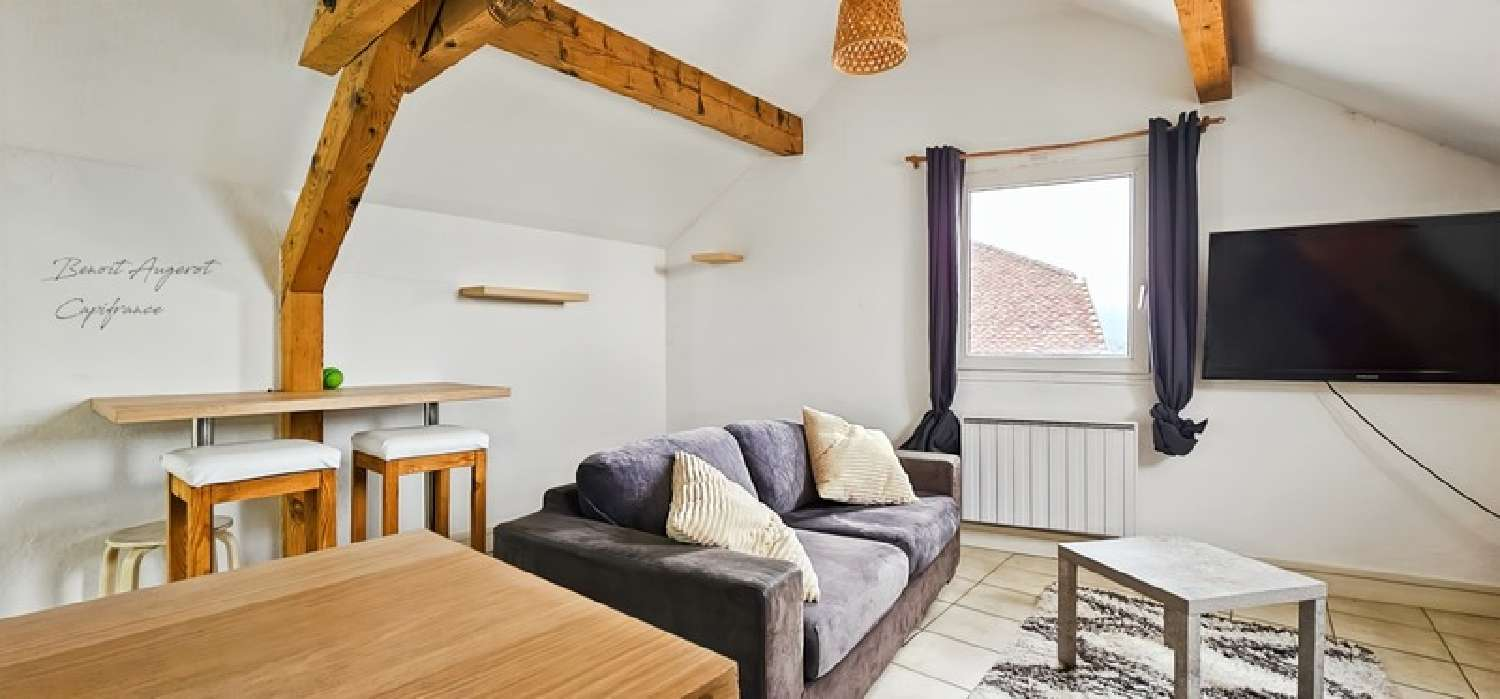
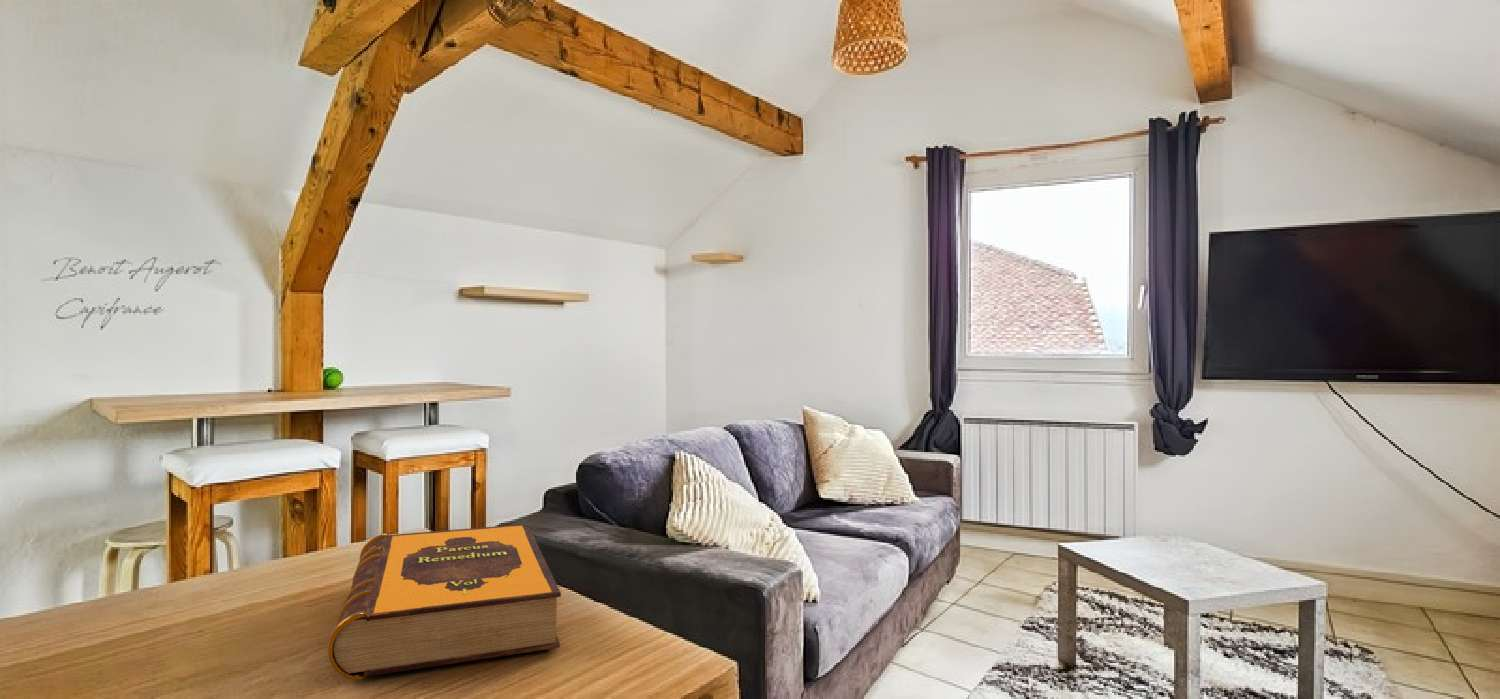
+ hardback book [326,523,562,681]
